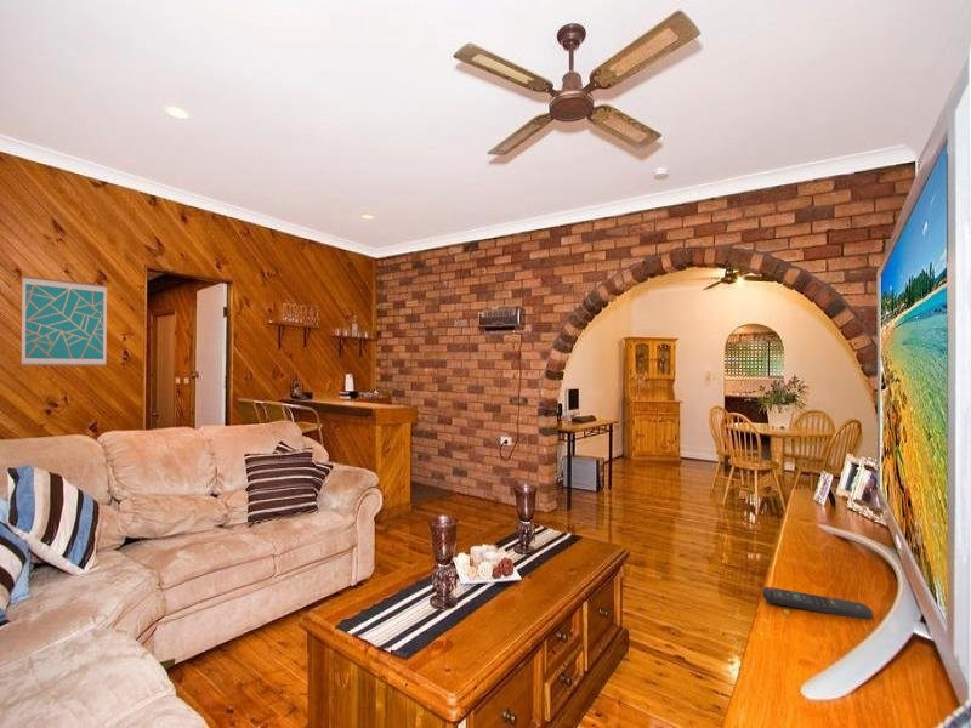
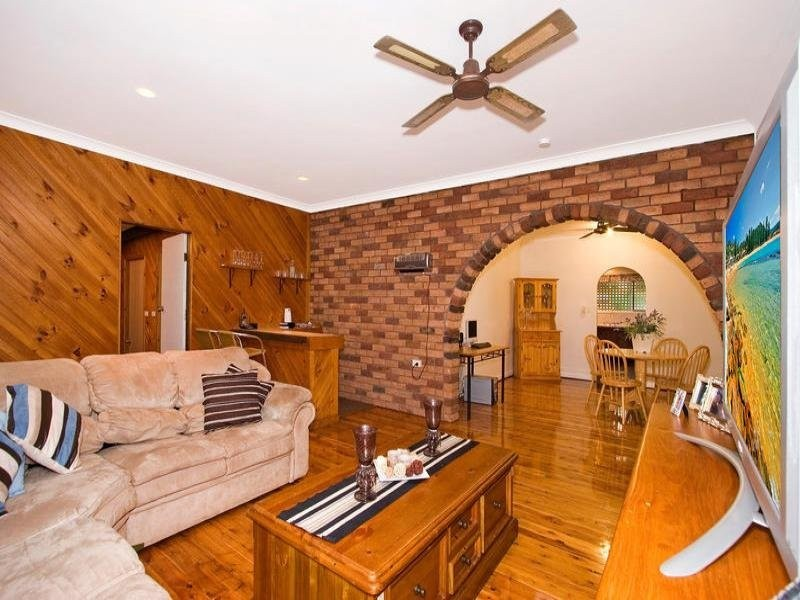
- wall art [21,274,108,368]
- remote control [761,586,874,621]
